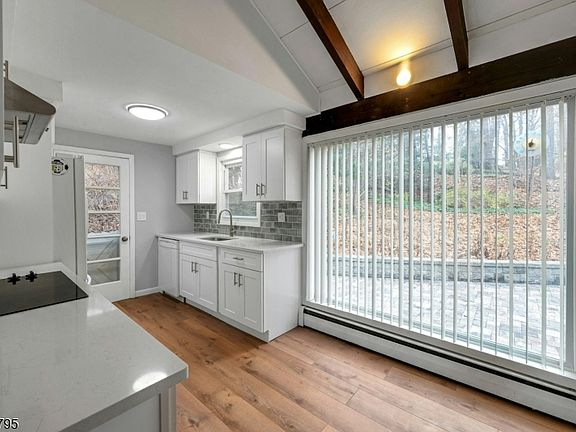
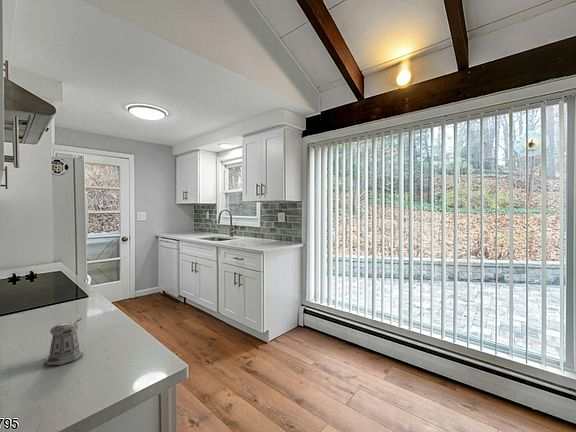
+ pepper shaker [44,317,84,366]
